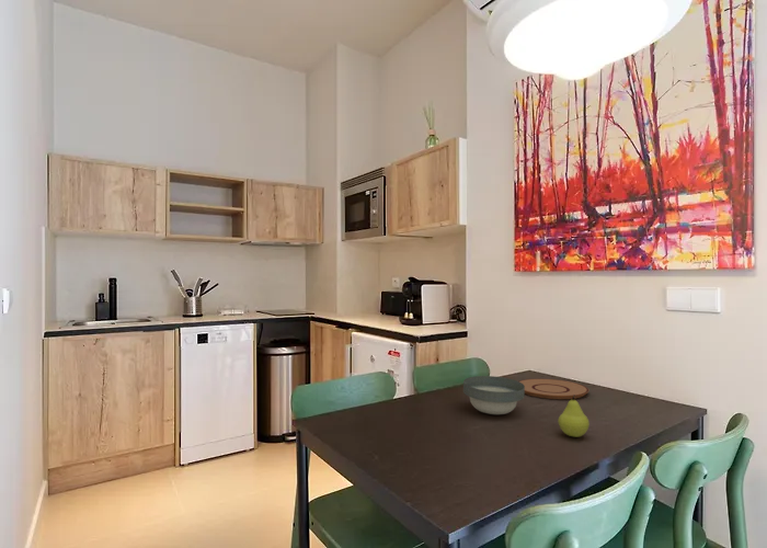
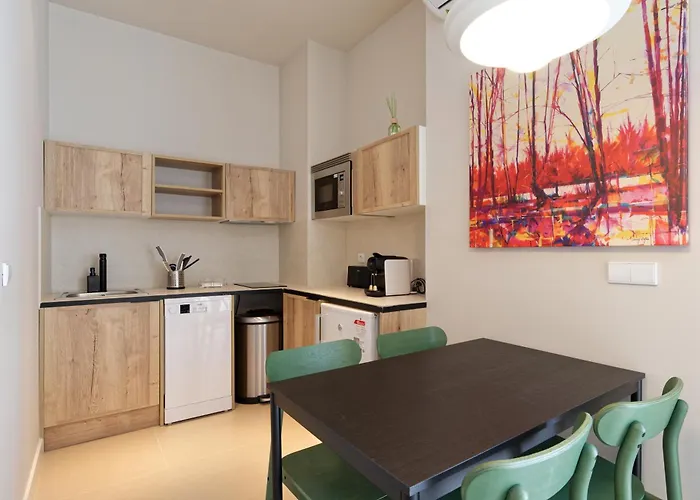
- bowl [462,375,526,415]
- fruit [557,395,591,438]
- plate [518,378,591,400]
